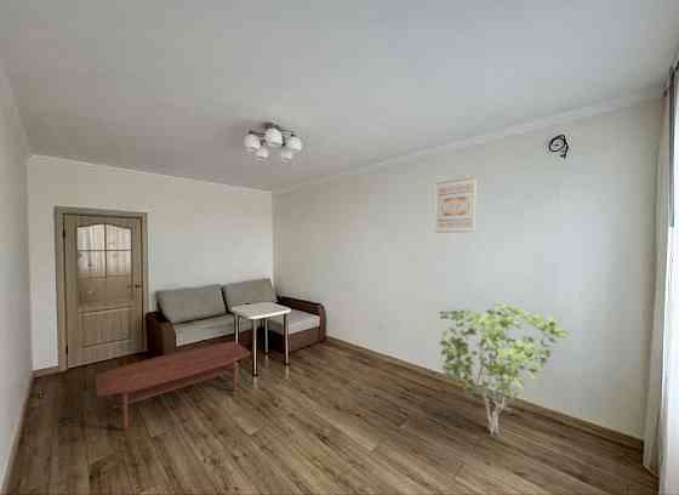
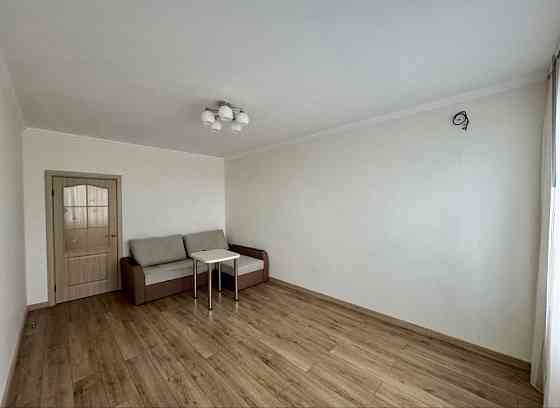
- coffee table [95,341,252,432]
- shrub [438,302,570,434]
- wall art [434,176,478,234]
